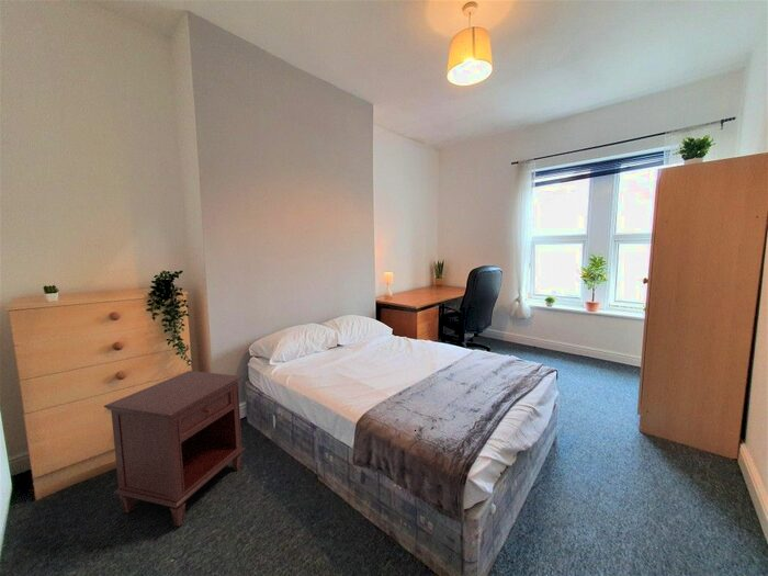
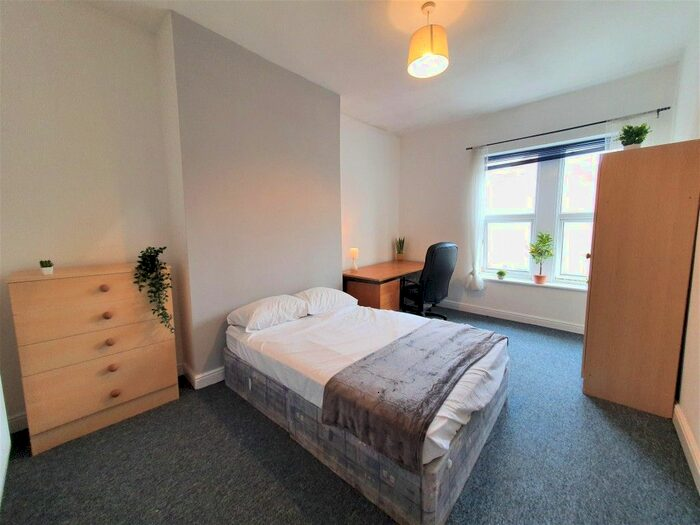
- nightstand [103,370,246,527]
